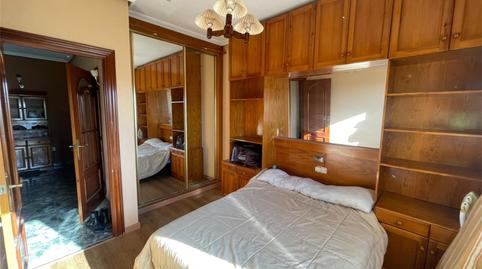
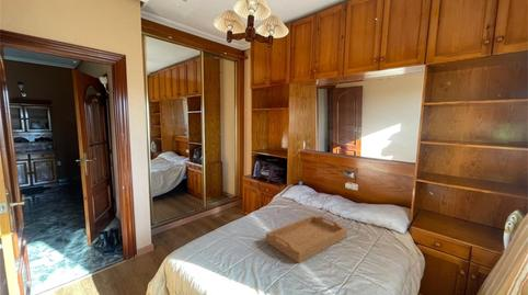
+ serving tray [265,214,348,264]
